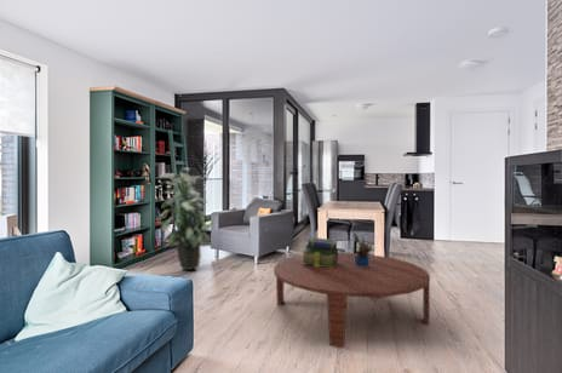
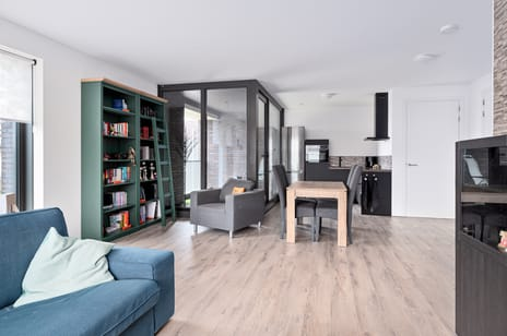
- potted plant [350,231,375,268]
- indoor plant [155,166,214,271]
- coffee table [273,252,431,349]
- stack of books [302,236,340,268]
